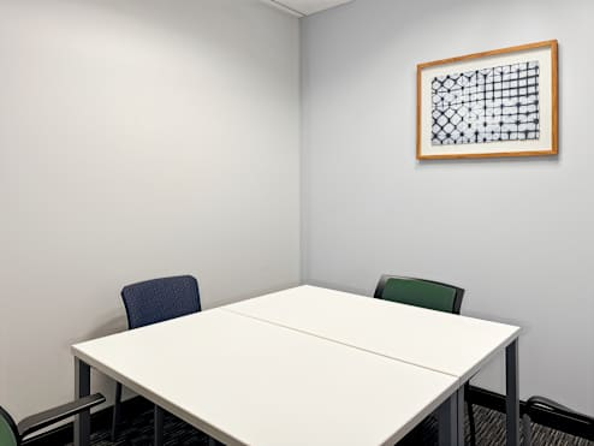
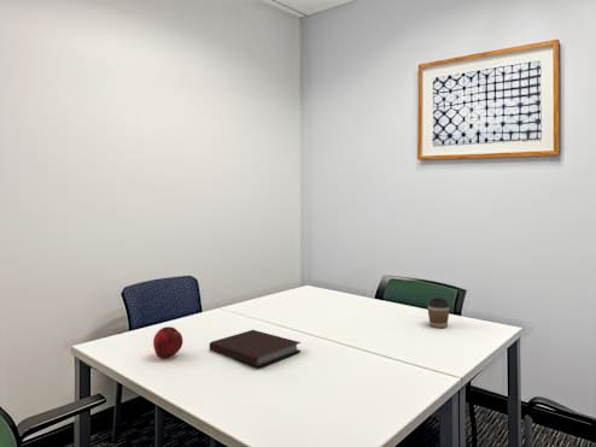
+ apple [152,325,183,359]
+ coffee cup [426,296,451,329]
+ notebook [209,329,302,367]
